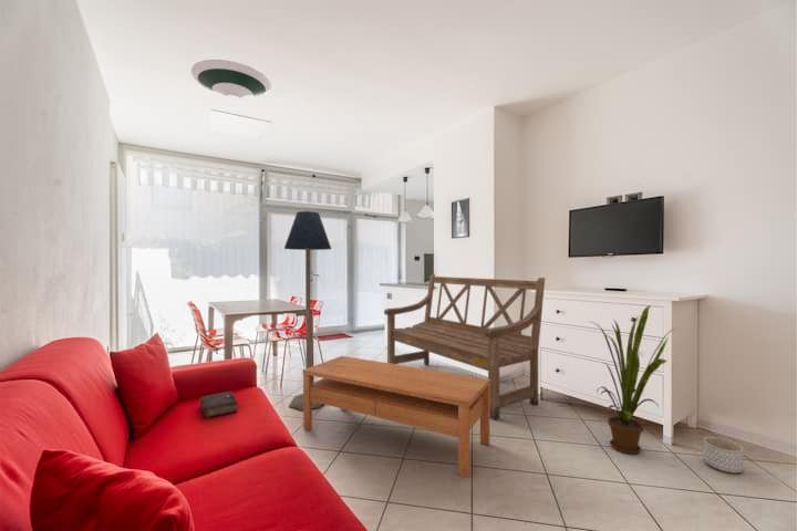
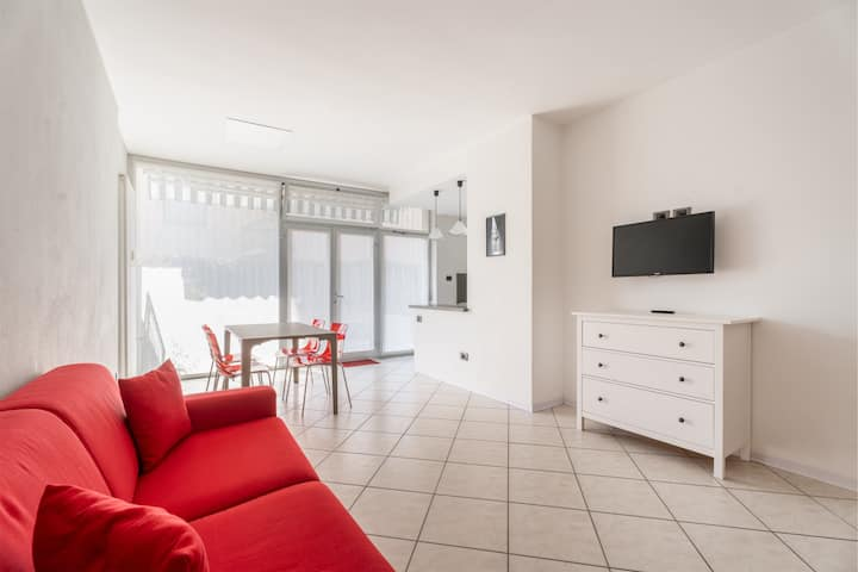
- coffee table [301,355,490,479]
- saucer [190,59,272,102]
- bench [383,273,546,421]
- floor lamp [283,210,332,412]
- planter [703,436,744,475]
- book [198,391,239,424]
- house plant [588,304,676,455]
